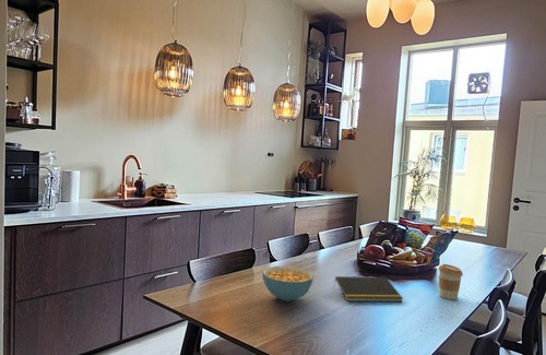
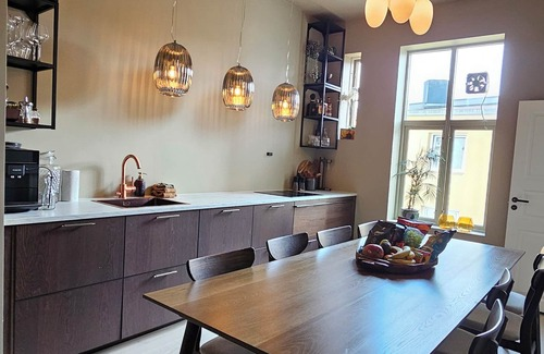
- coffee cup [438,263,464,300]
- cereal bowl [262,265,314,303]
- notepad [332,275,404,303]
